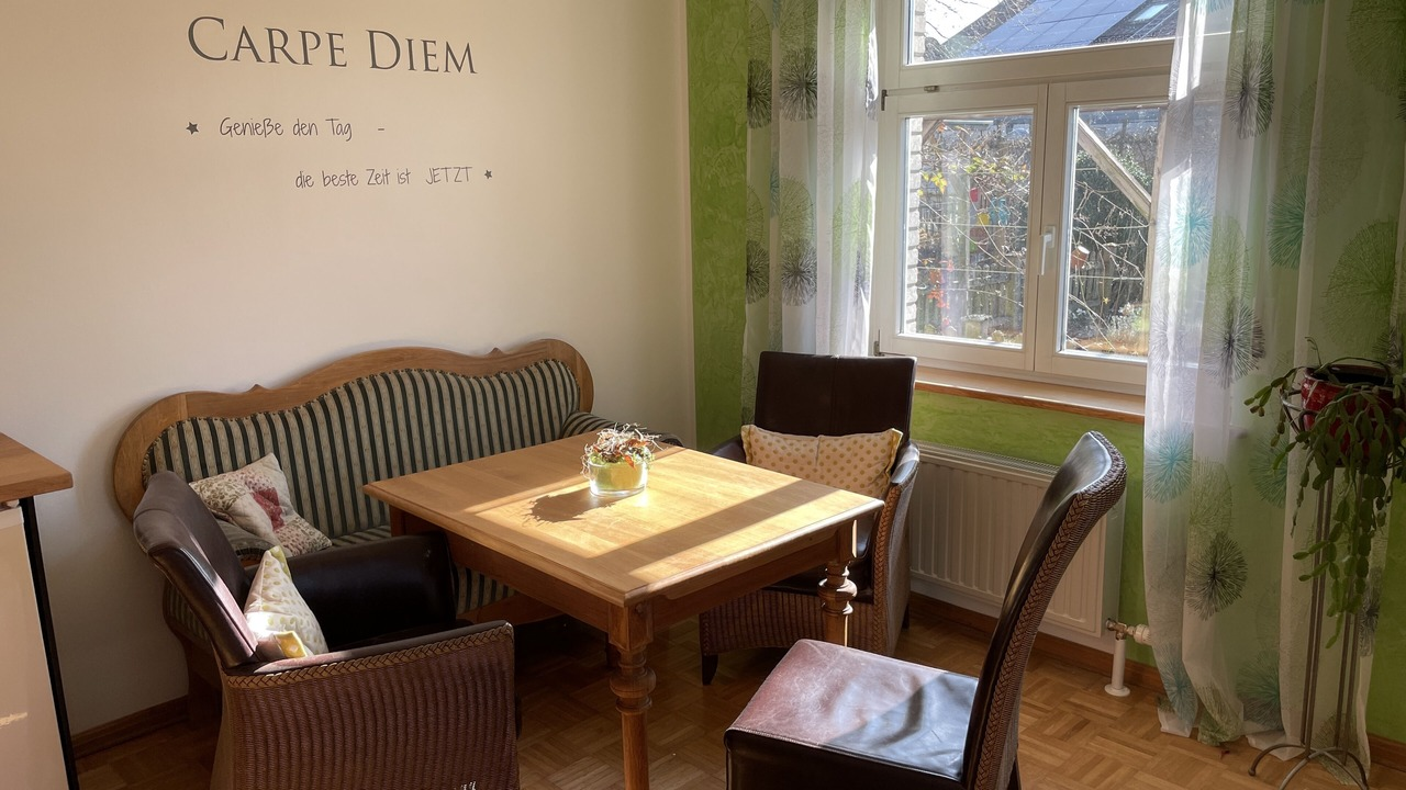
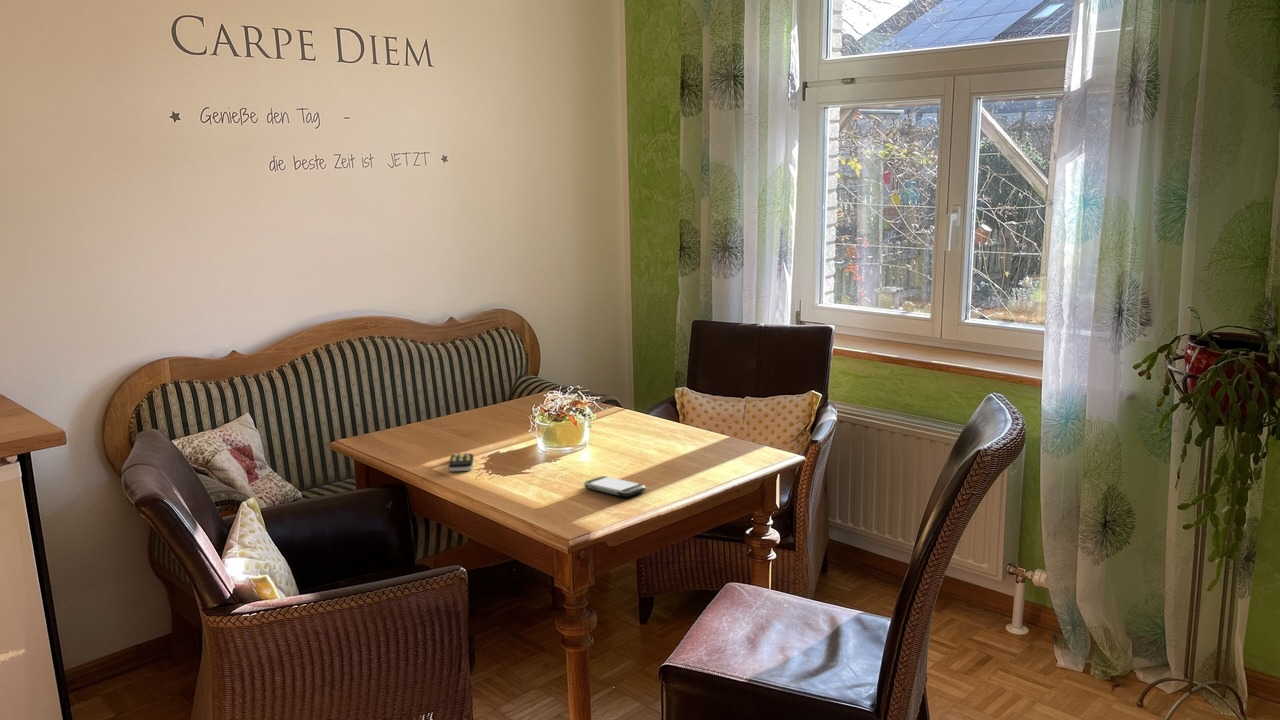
+ smartphone [583,475,647,498]
+ remote control [447,452,475,473]
